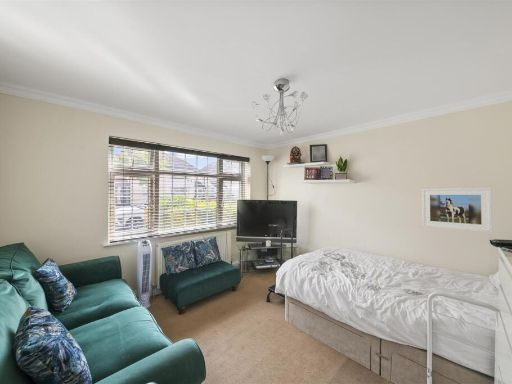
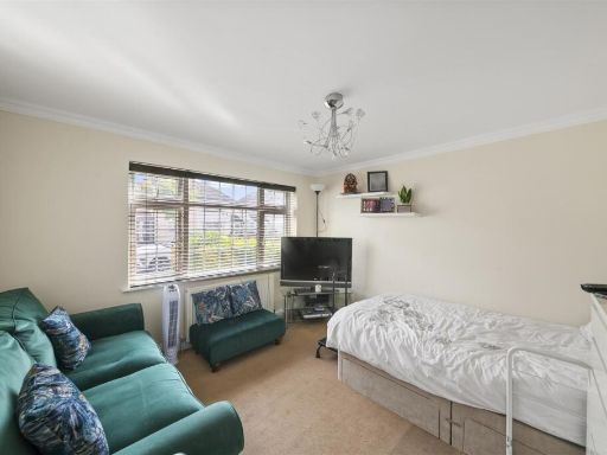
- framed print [421,187,493,233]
